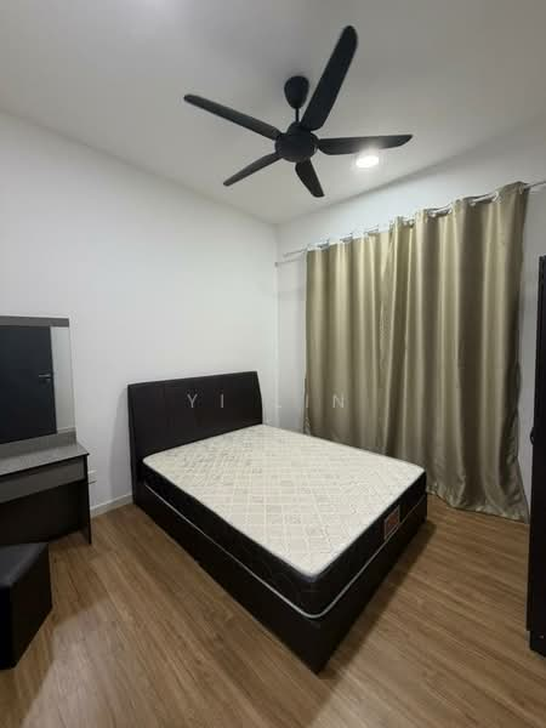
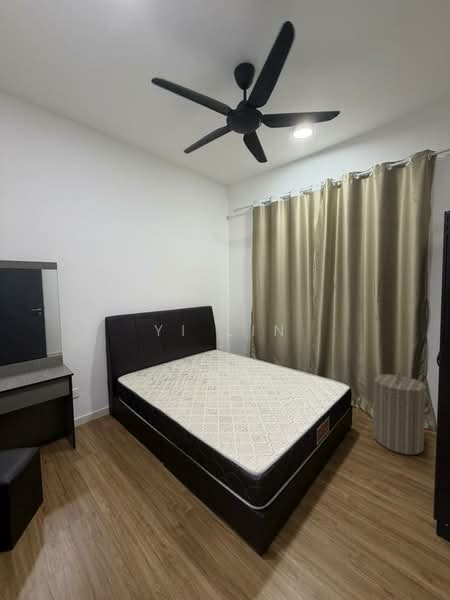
+ laundry hamper [372,371,427,456]
